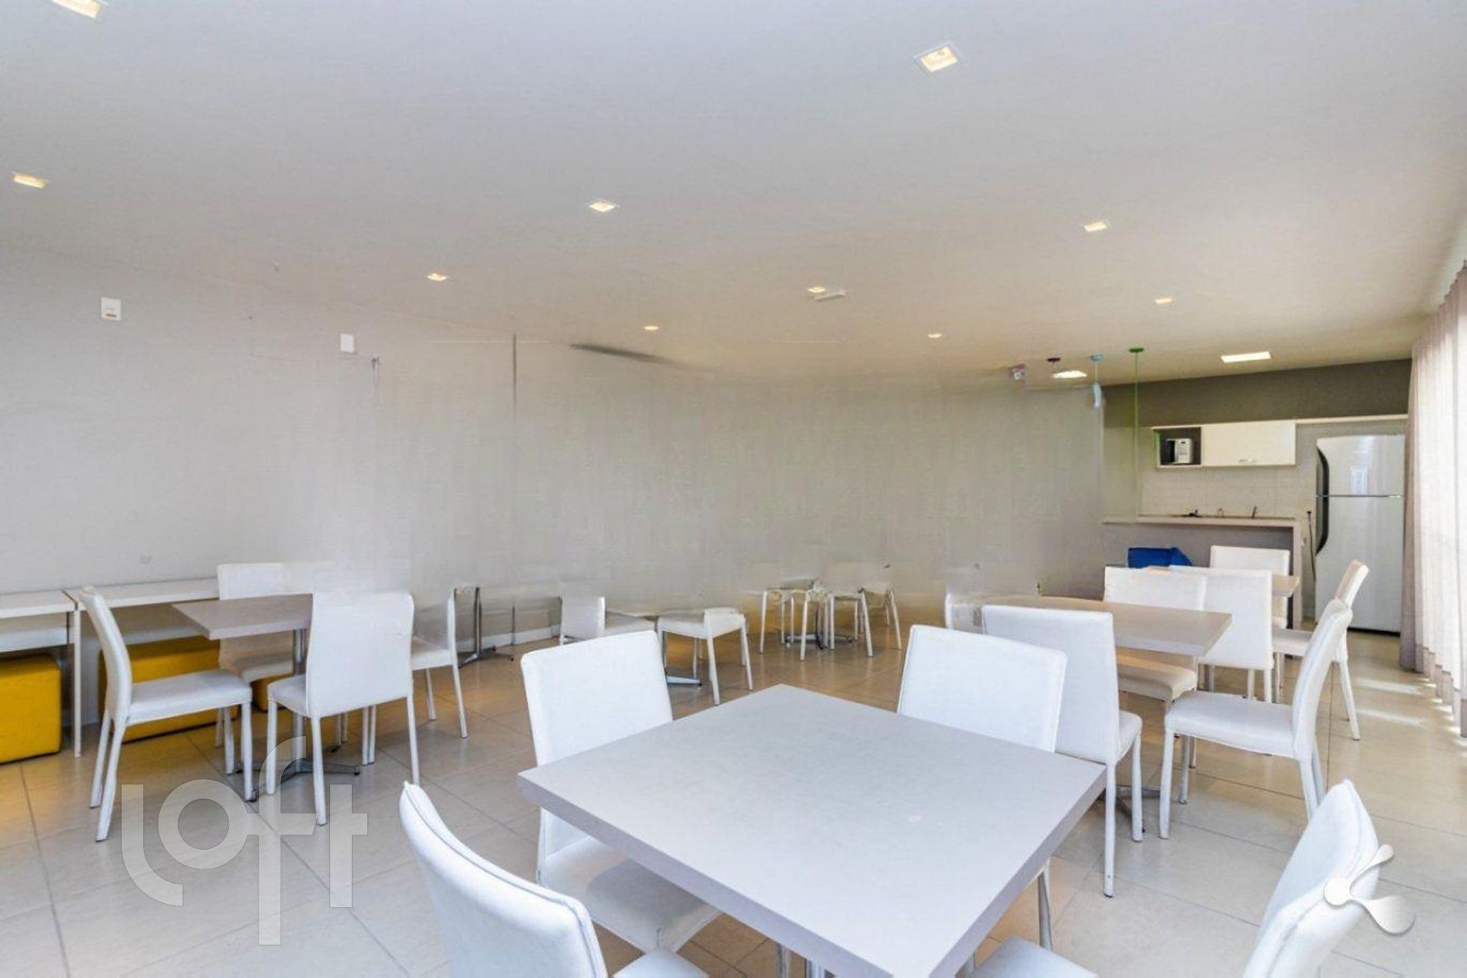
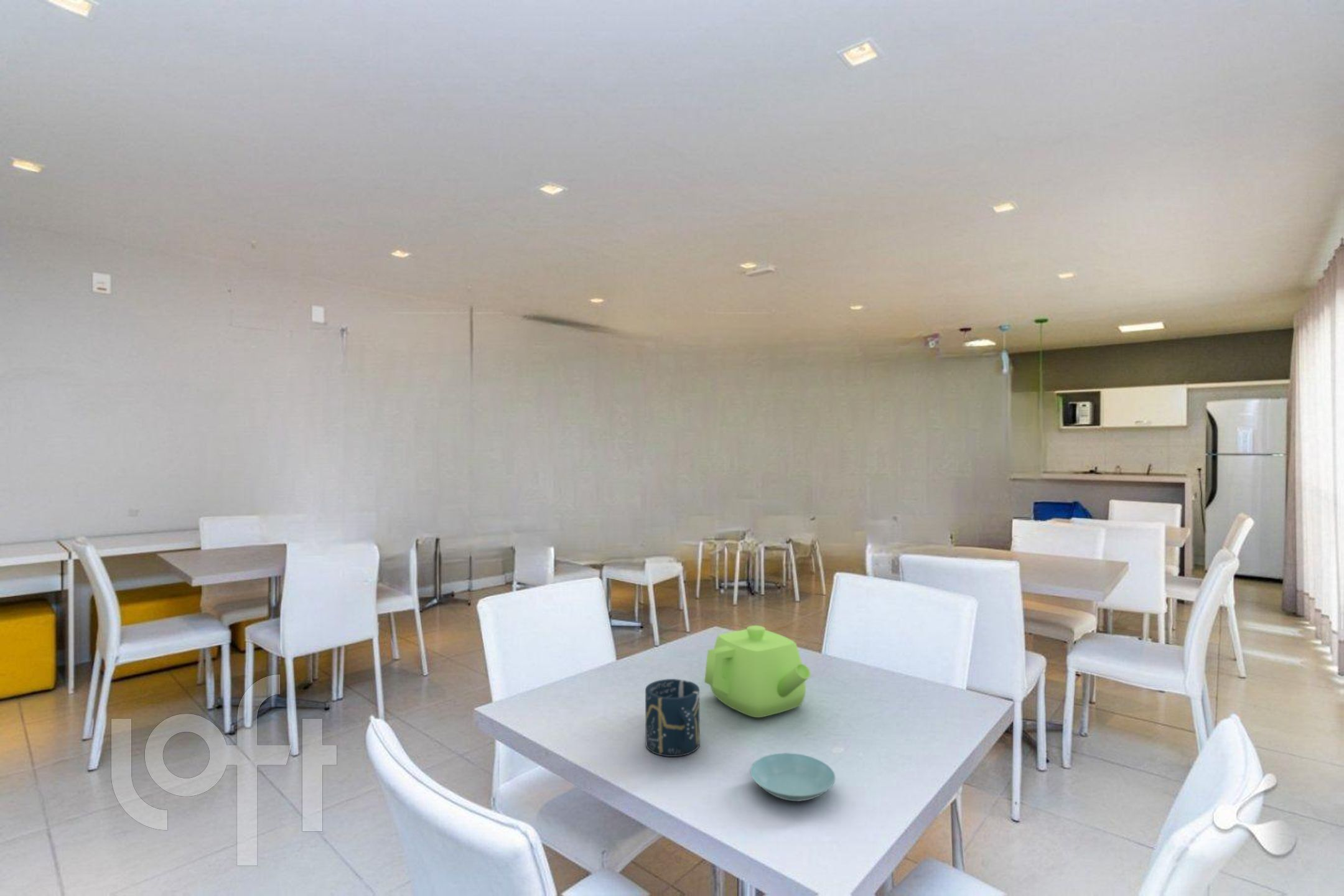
+ teapot [704,625,811,718]
+ saucer [750,752,836,802]
+ cup [645,678,701,757]
